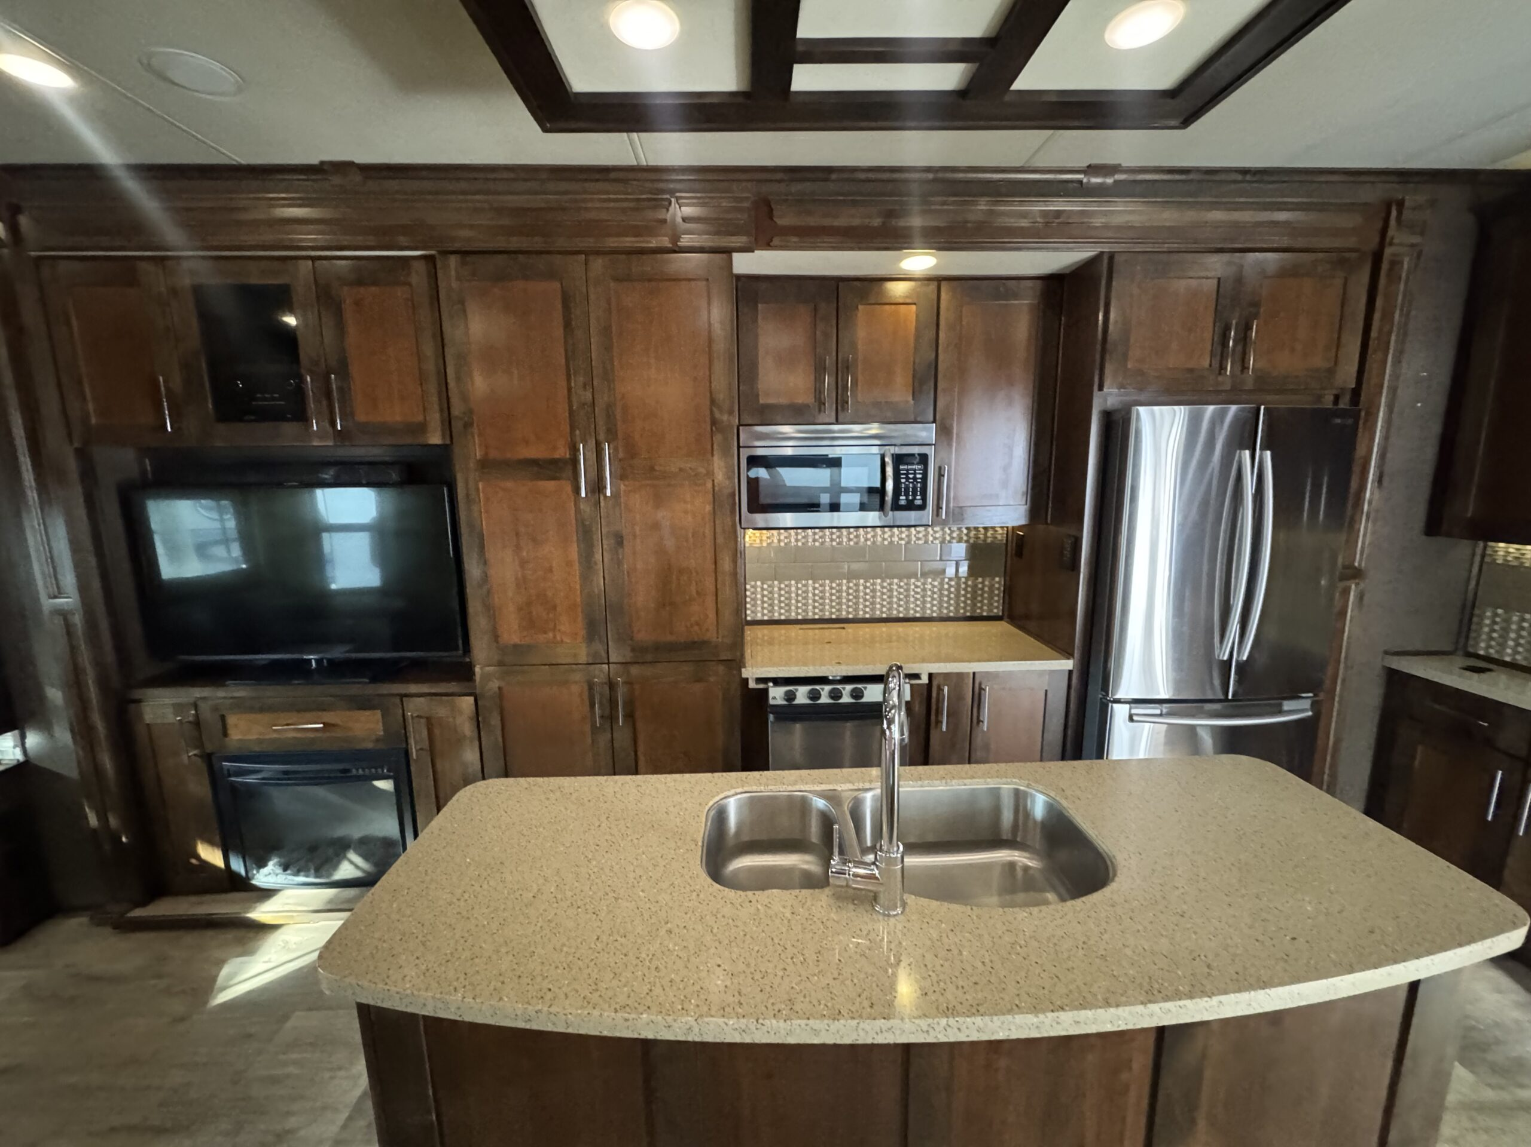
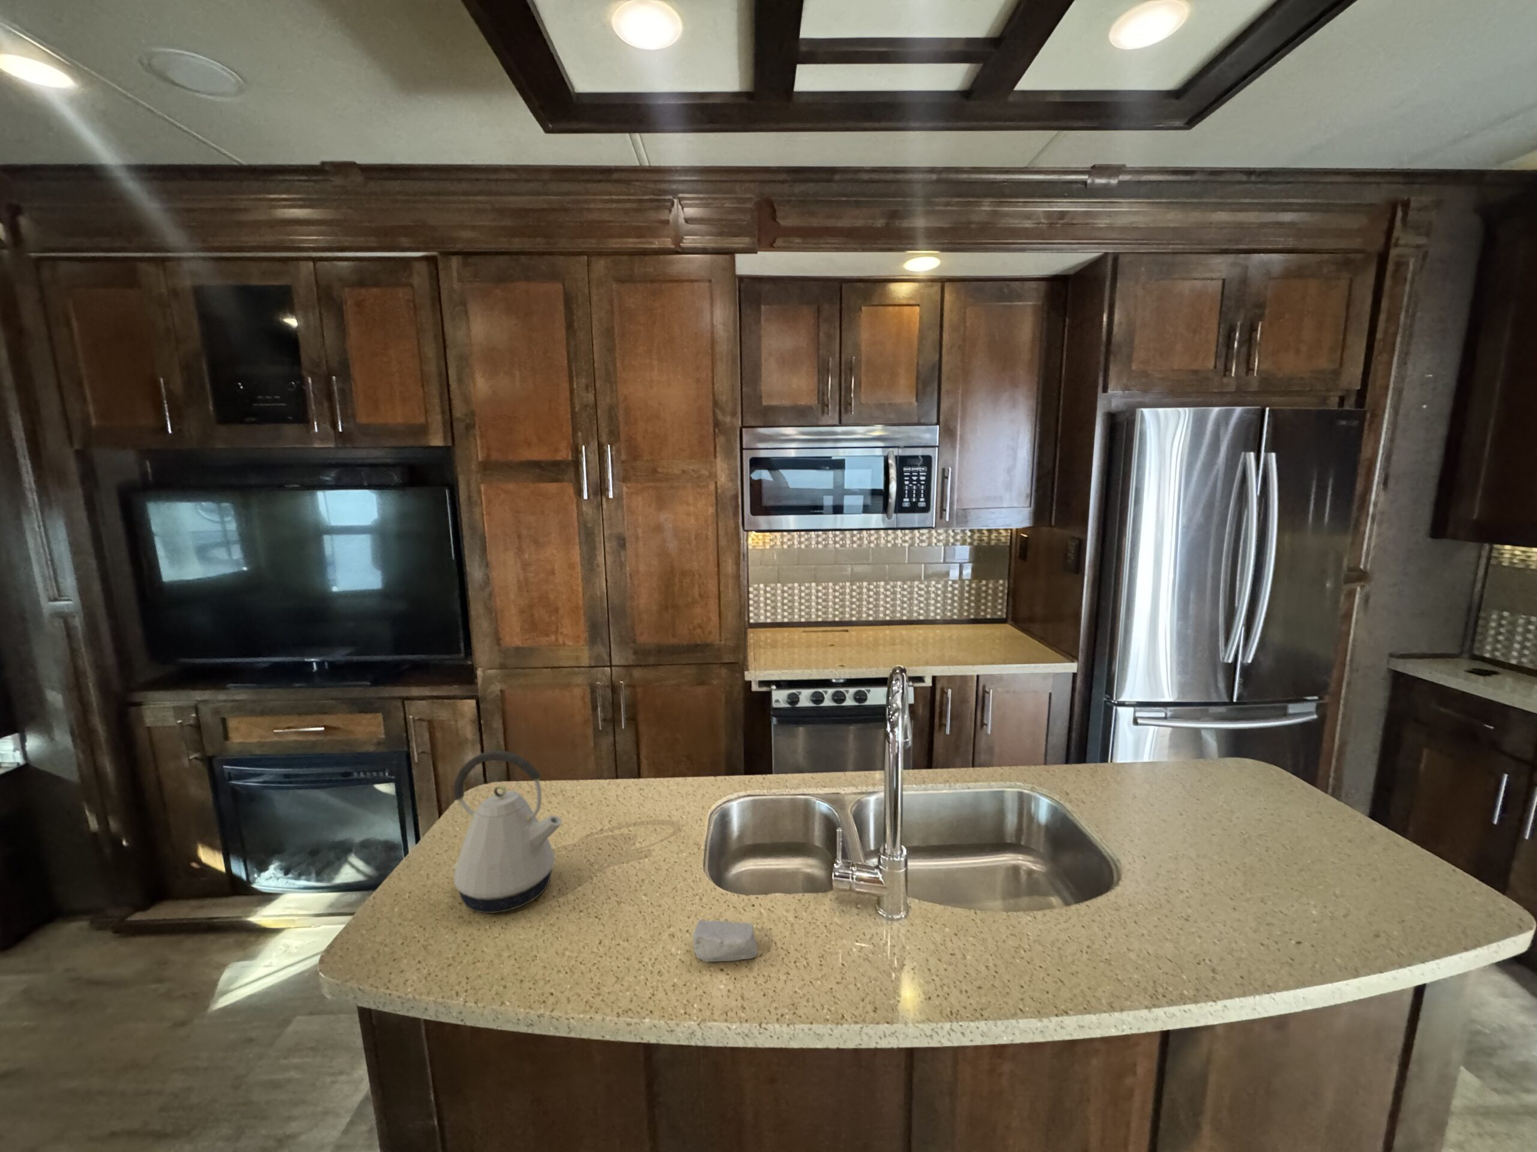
+ soap bar [692,920,759,962]
+ kettle [451,750,563,914]
